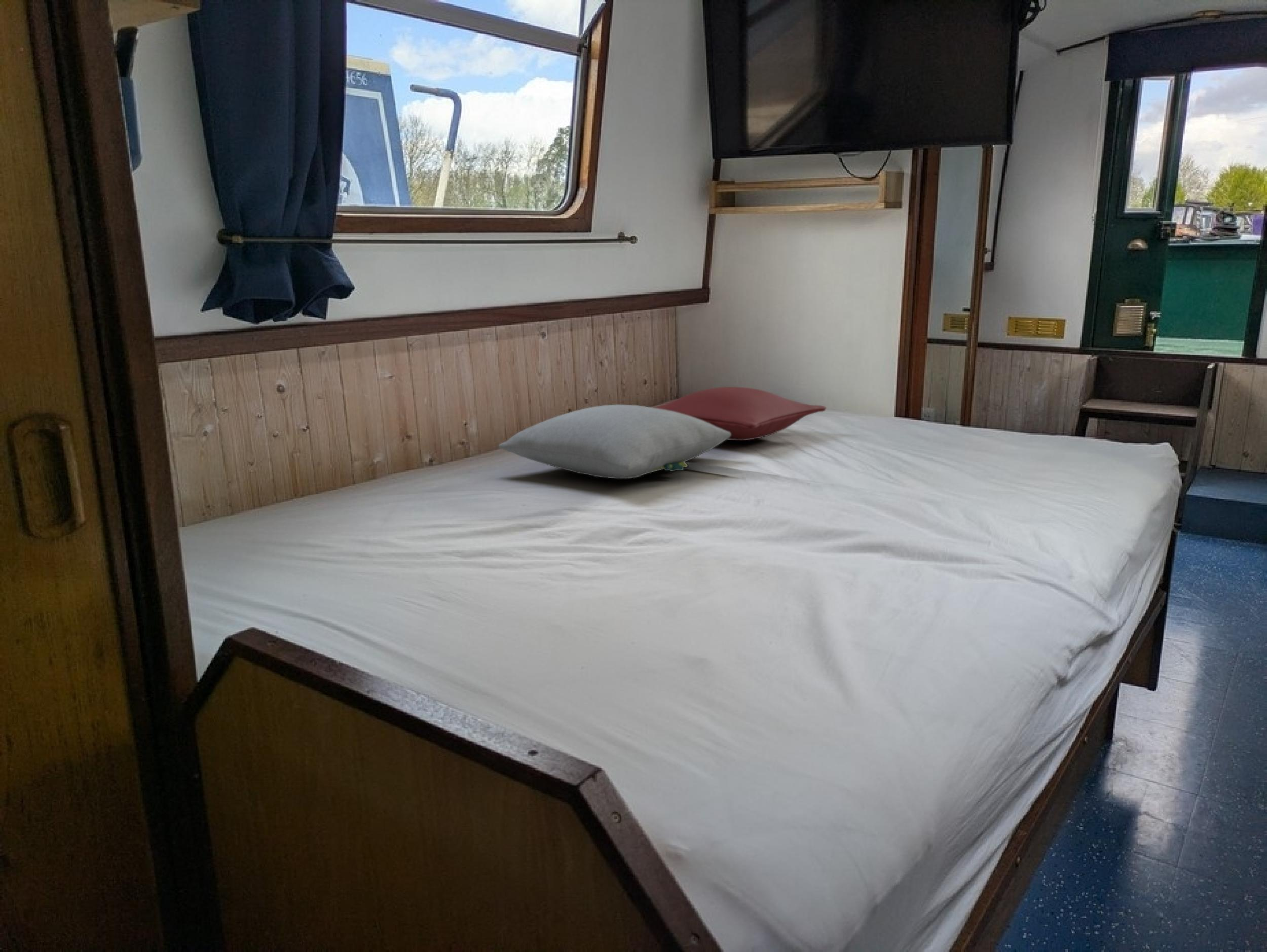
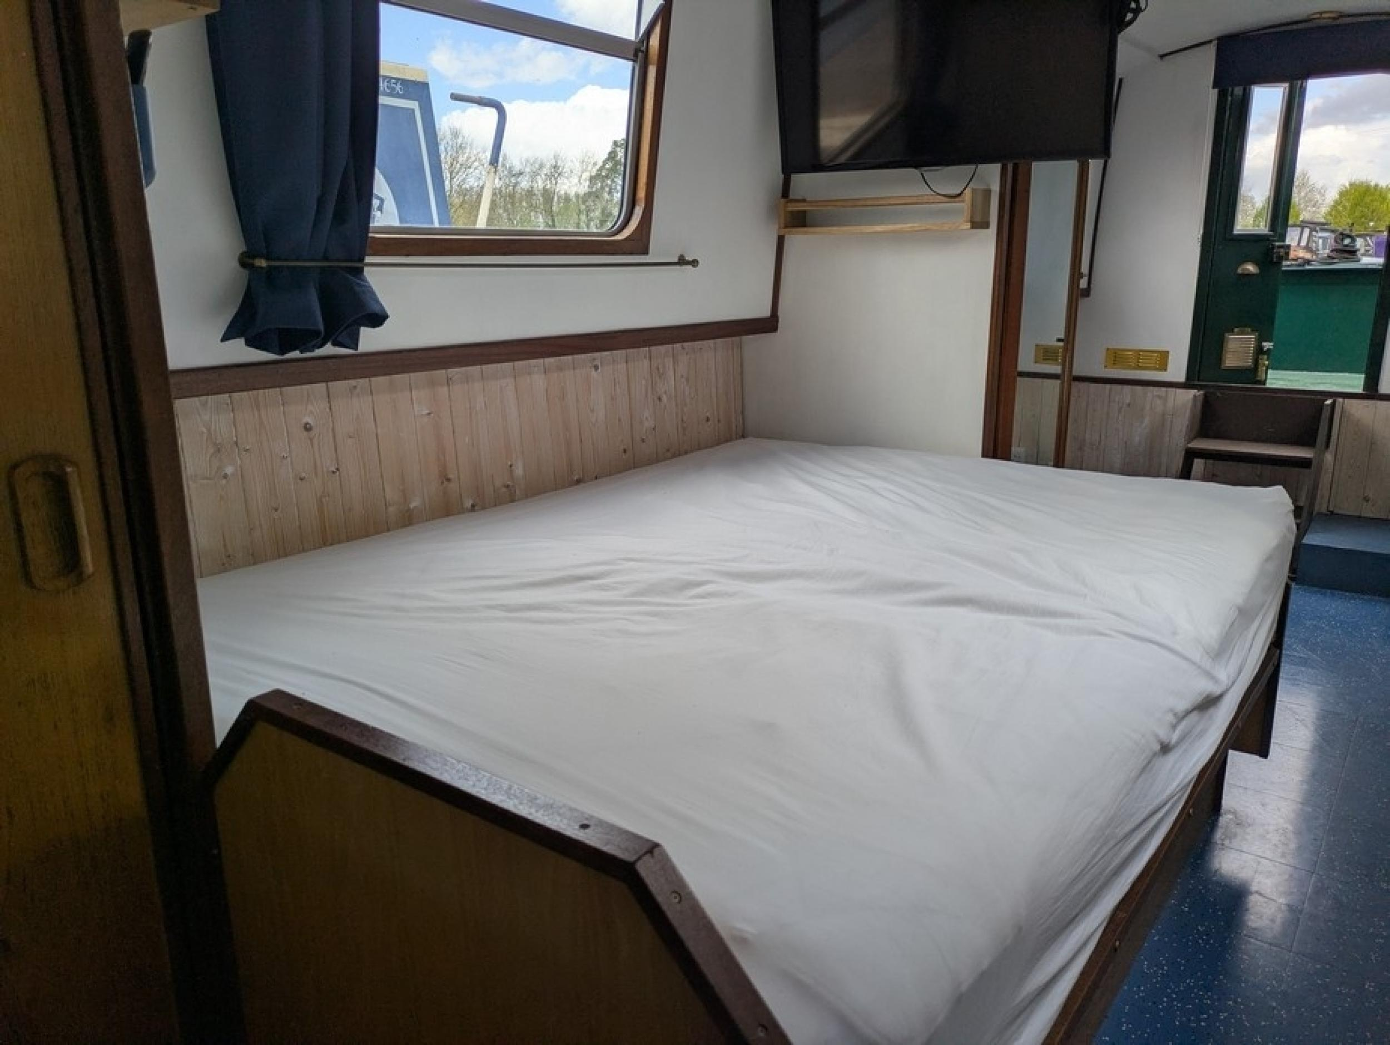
- pillow [651,386,827,441]
- pillow [498,404,731,479]
